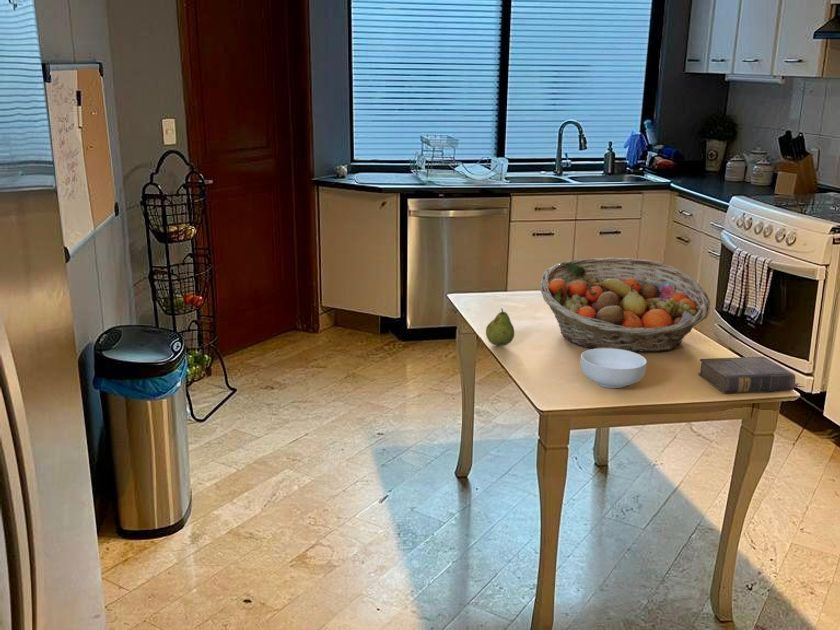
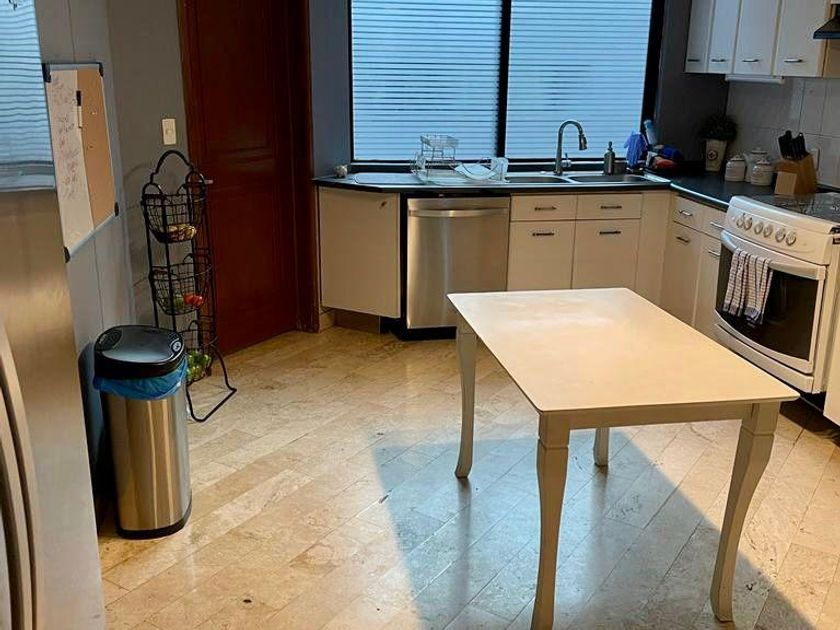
- book [697,356,805,394]
- fruit [485,307,515,347]
- fruit basket [539,257,711,353]
- cereal bowl [580,348,648,389]
